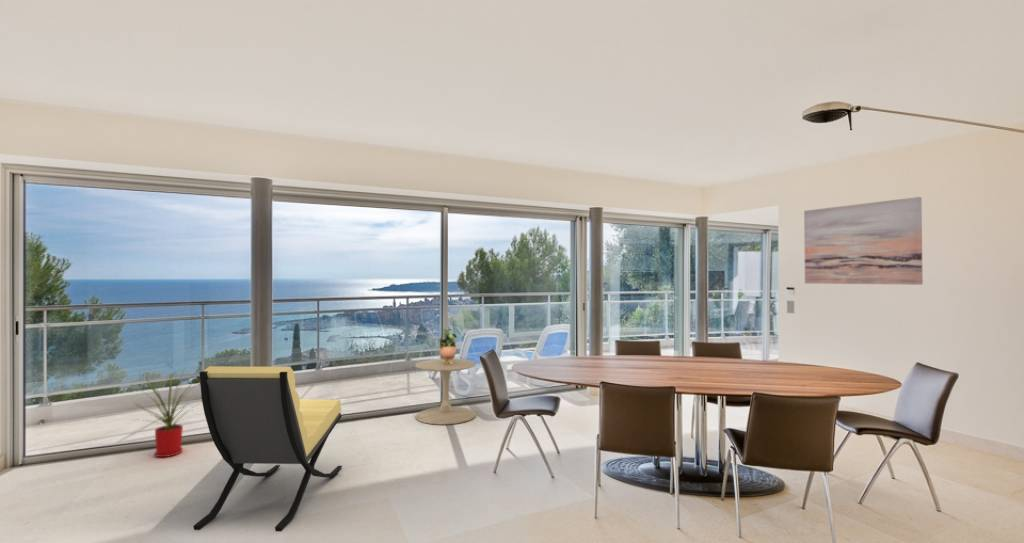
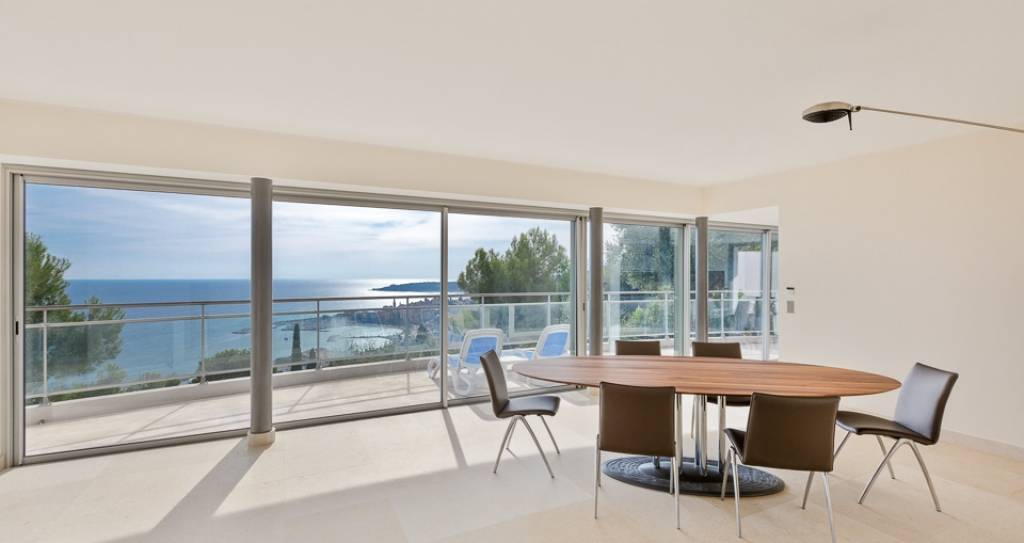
- lounge chair [192,365,343,532]
- house plant [130,366,202,458]
- side table [414,358,477,426]
- potted plant [438,328,458,365]
- wall art [803,196,924,286]
